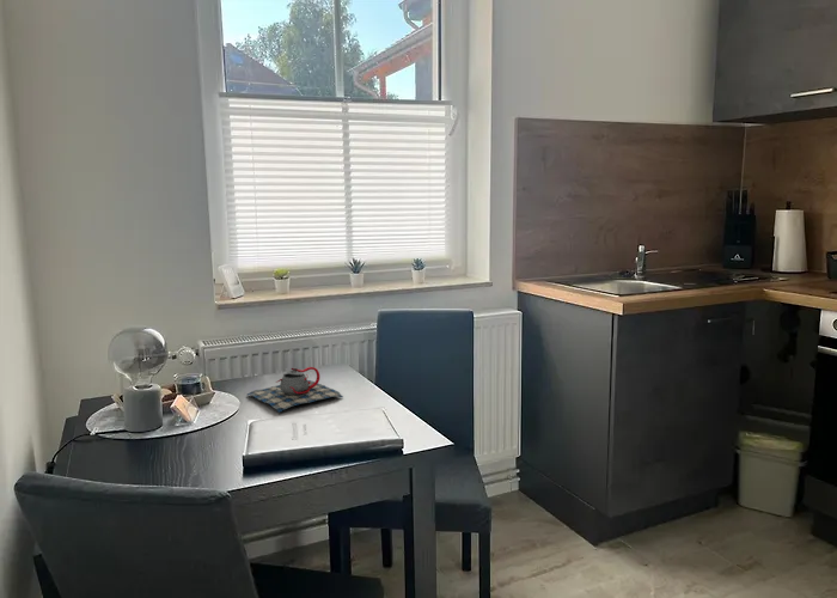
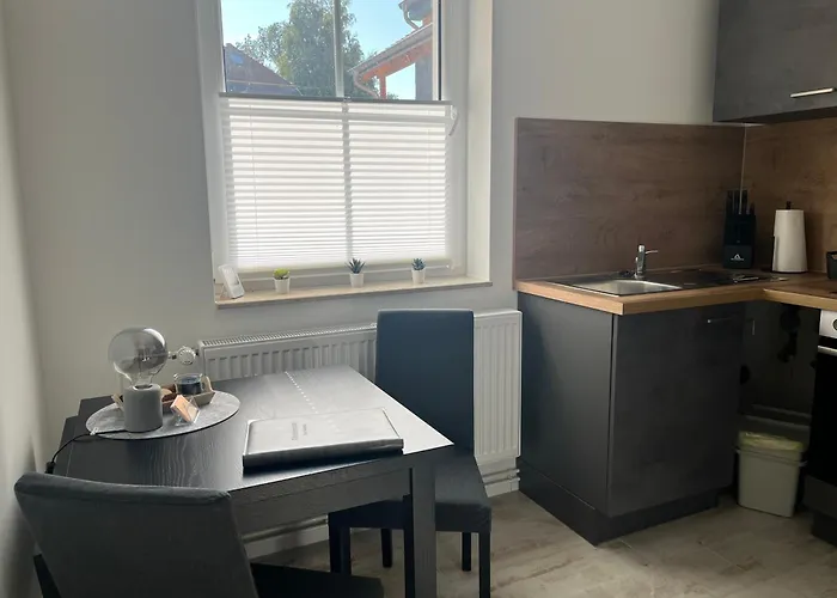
- teapot [246,366,344,414]
